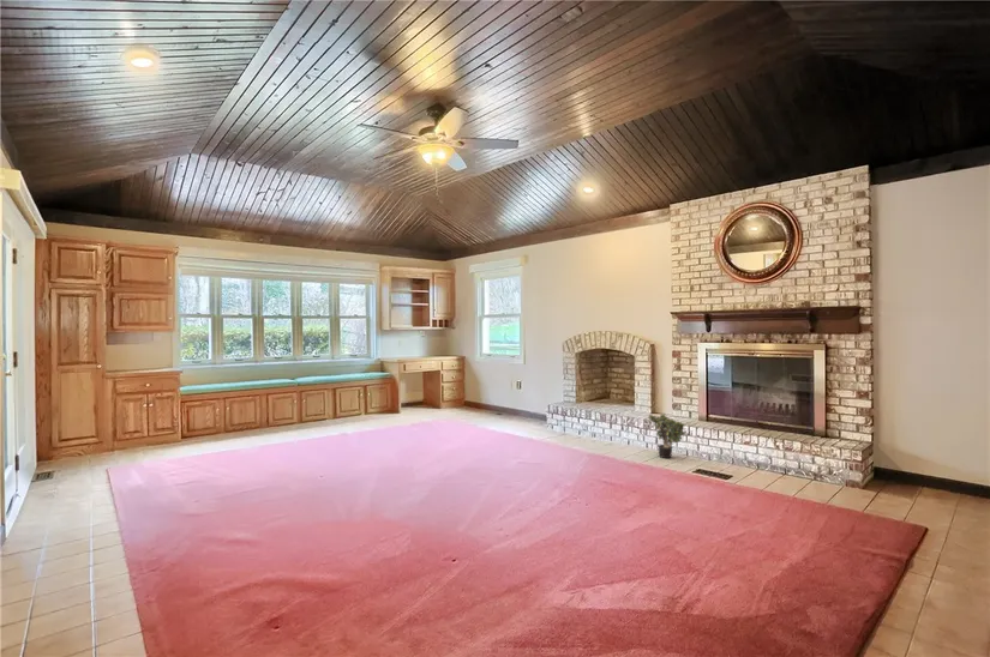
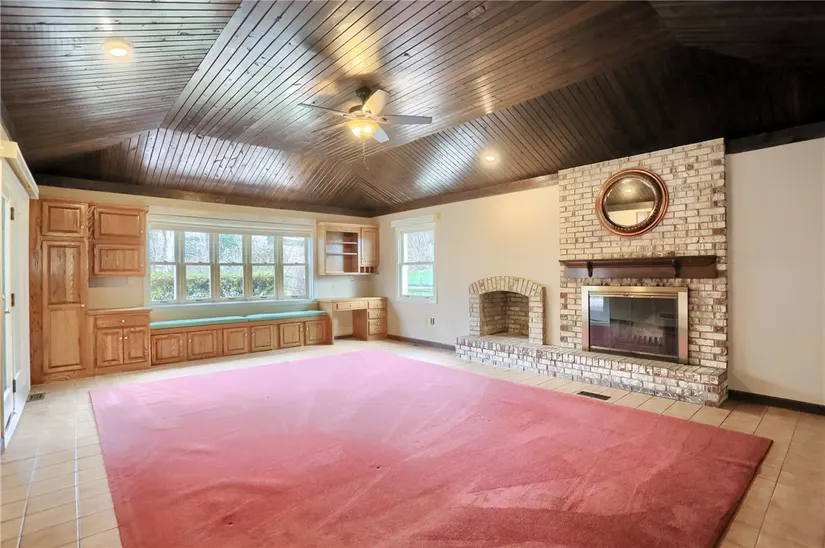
- potted plant [647,412,688,459]
